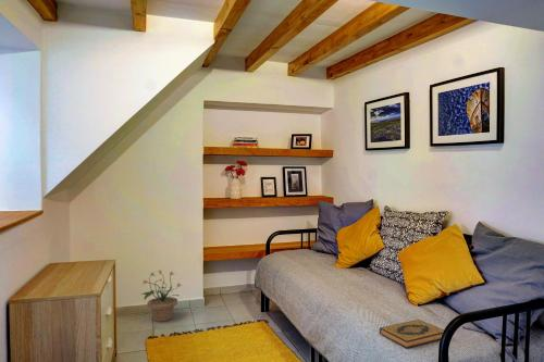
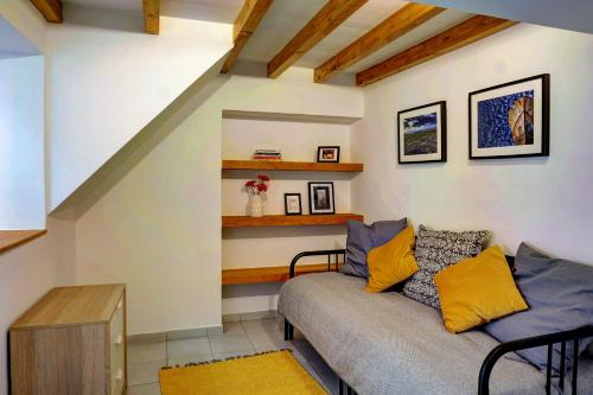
- hardback book [379,319,445,349]
- potted plant [140,270,183,323]
